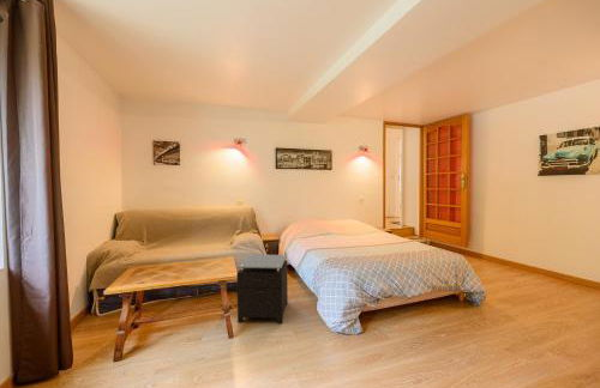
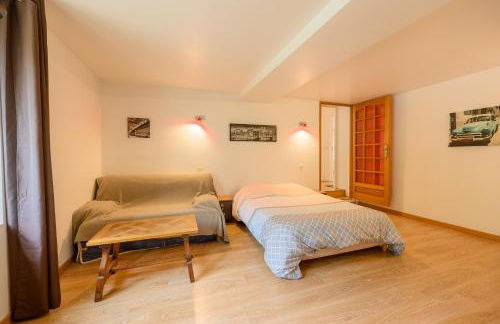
- nightstand [236,254,289,325]
